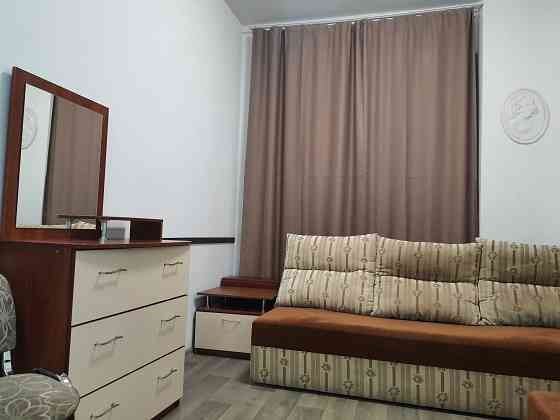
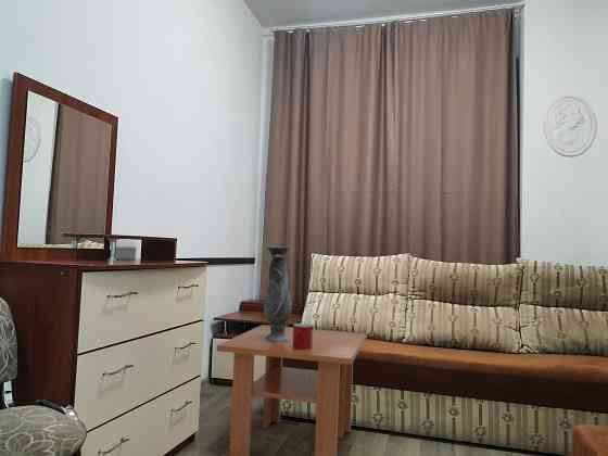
+ coffee table [216,324,367,456]
+ vase [263,245,293,342]
+ mug [292,322,314,350]
